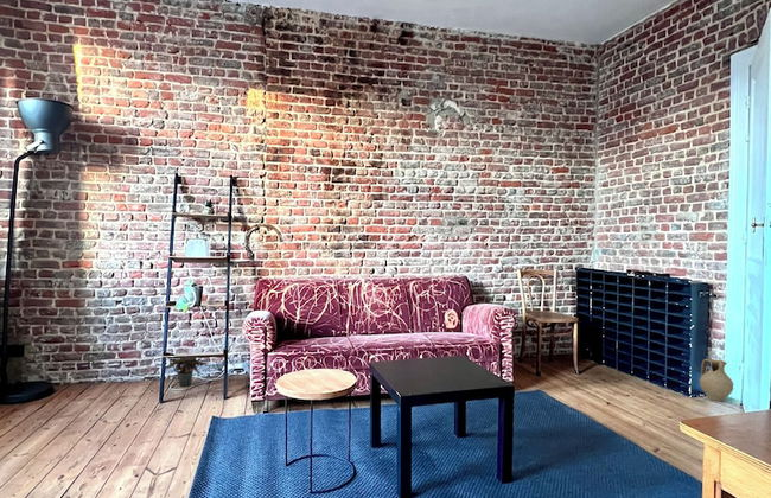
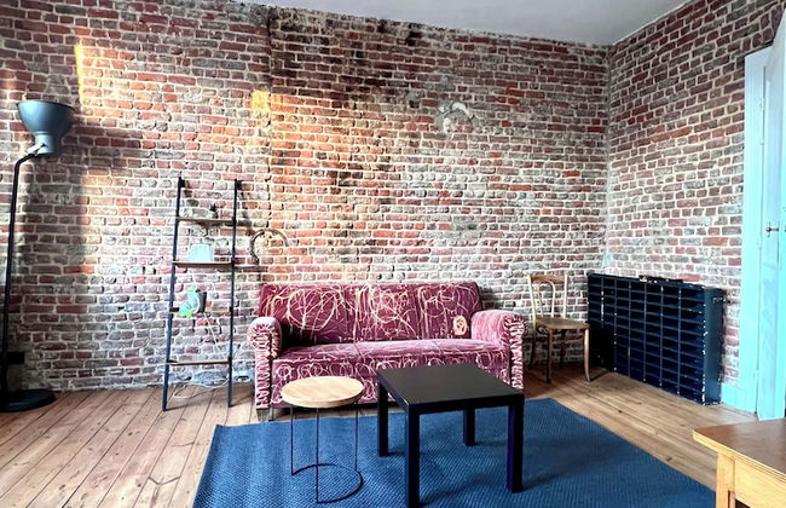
- ceramic jug [699,358,734,402]
- potted plant [164,357,210,388]
